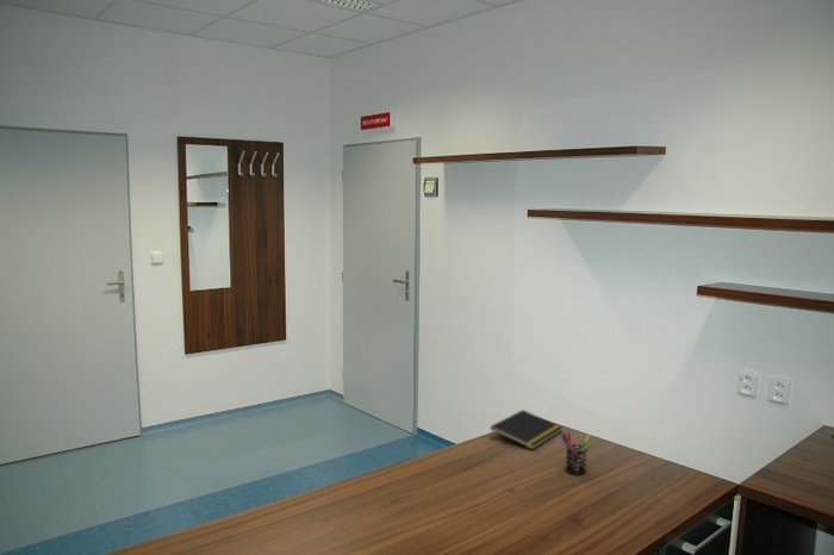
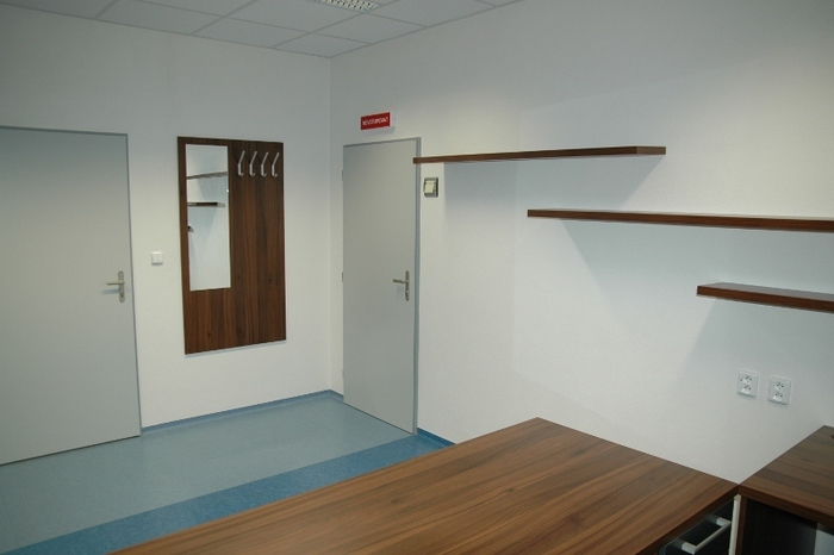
- pen holder [560,431,591,476]
- notepad [488,409,564,450]
